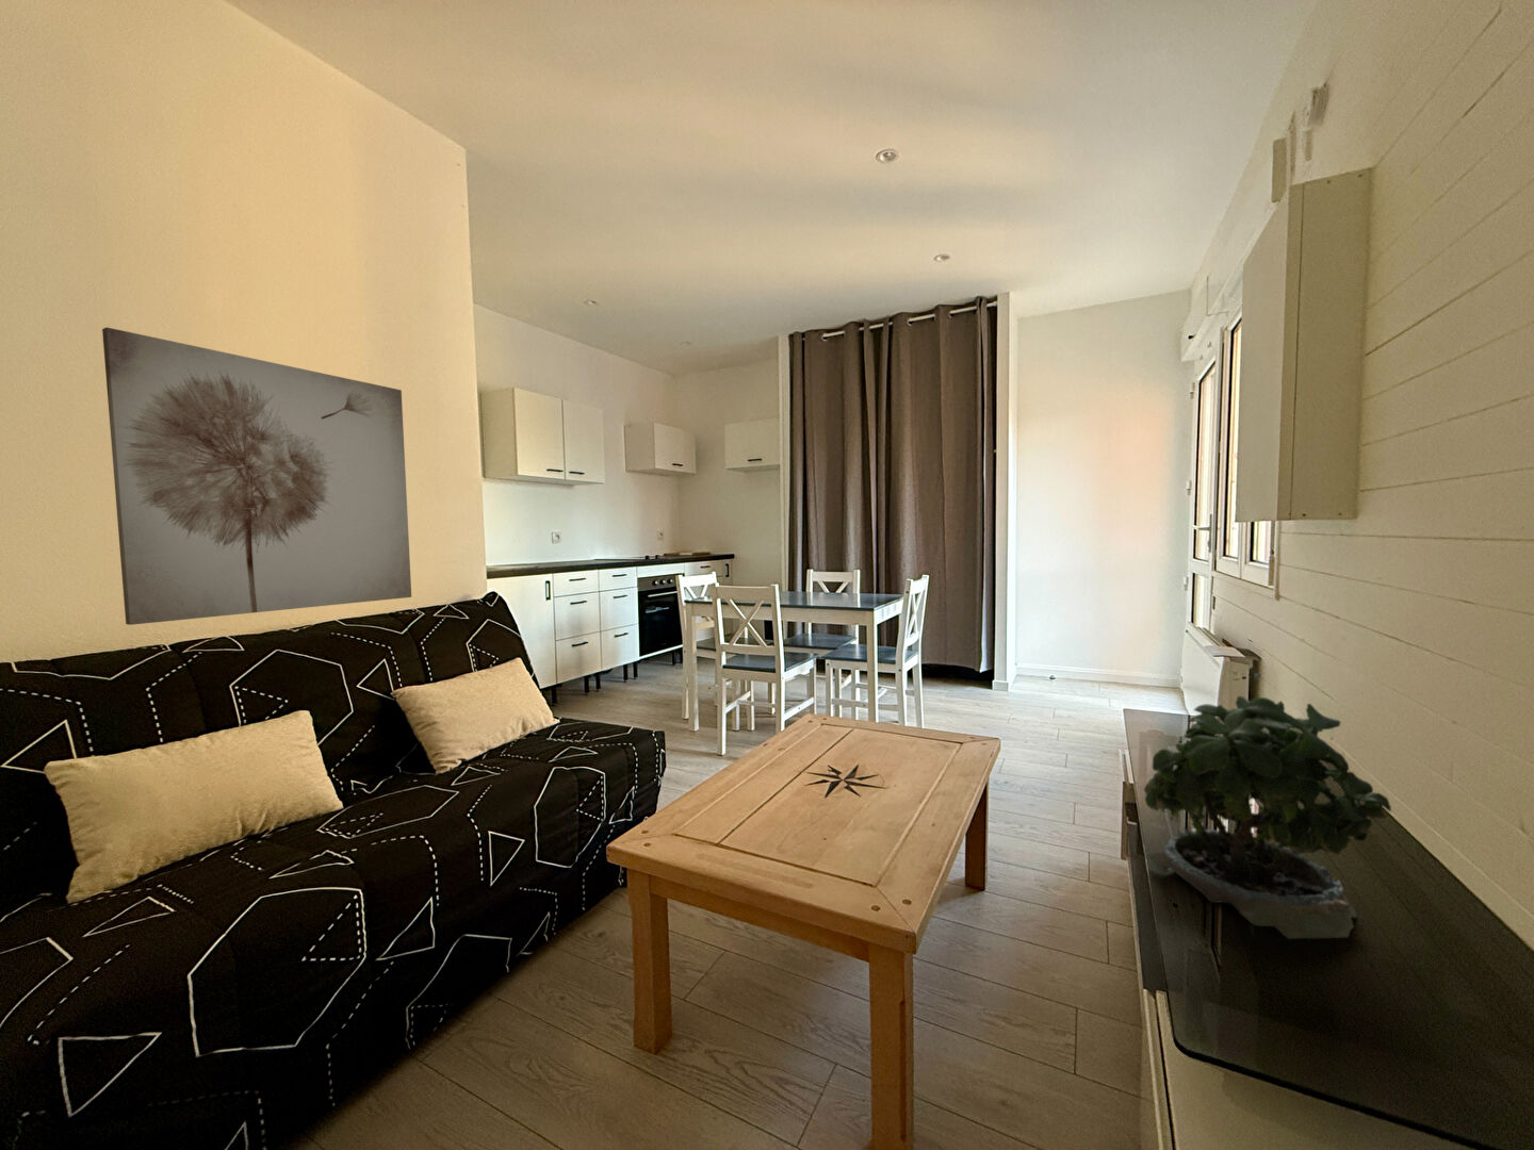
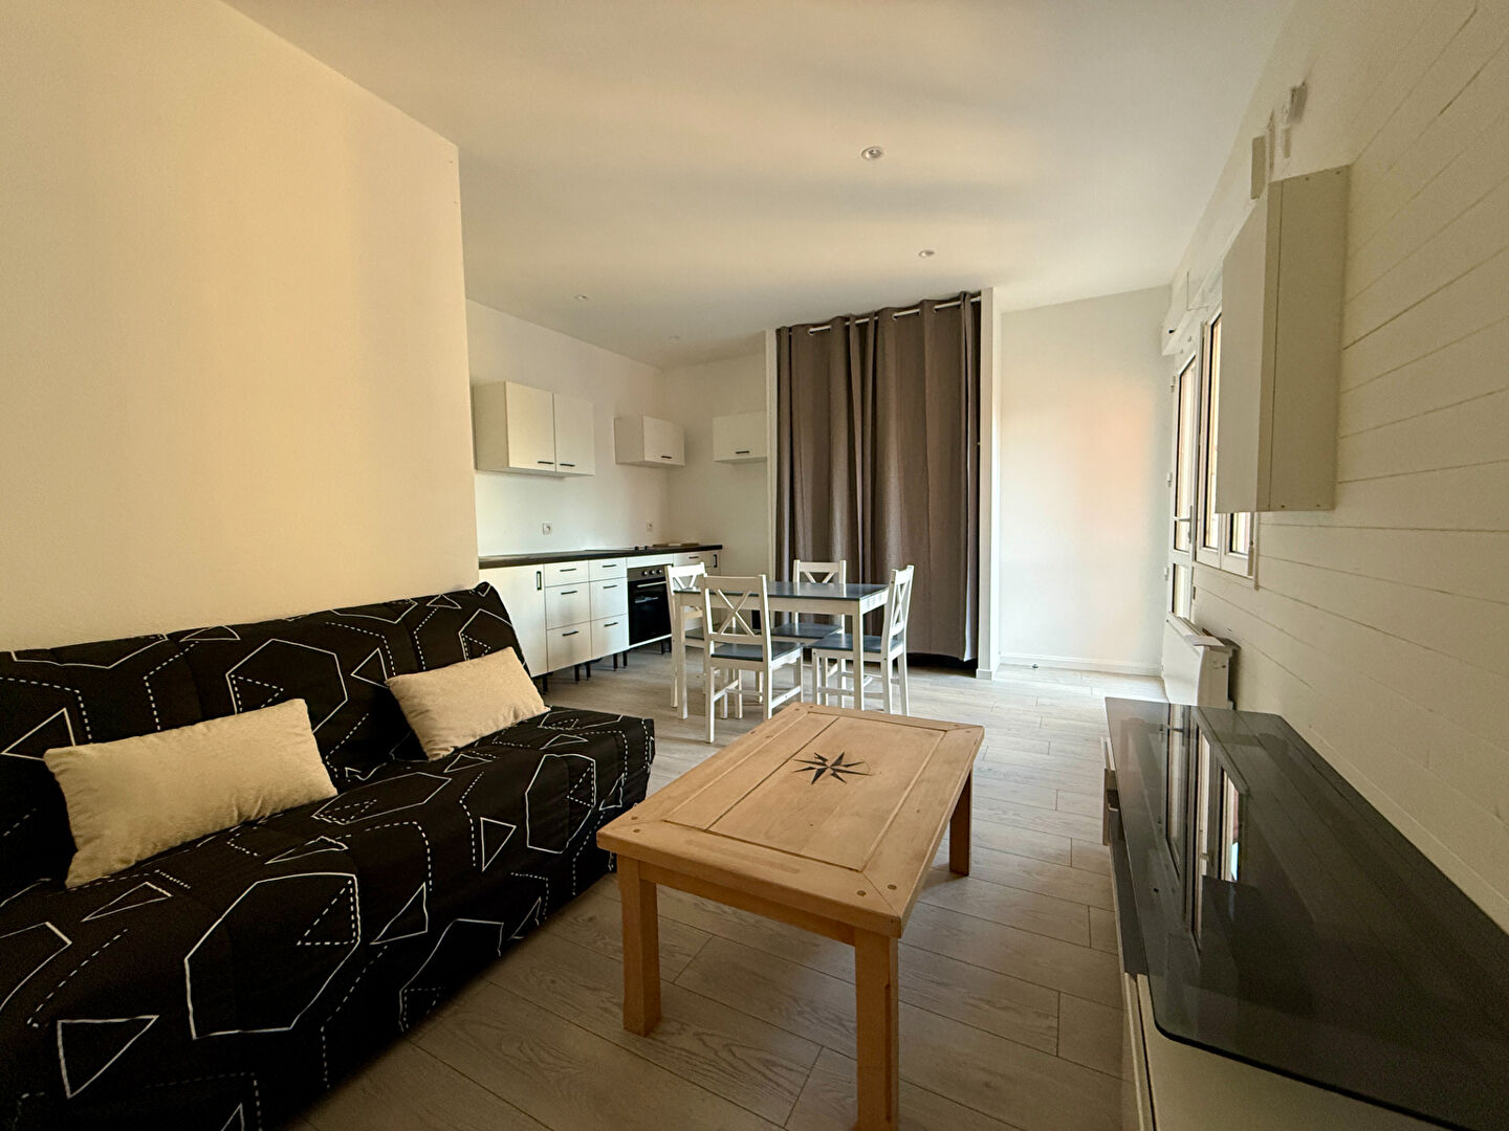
- wall art [101,326,412,626]
- potted plant [1143,672,1393,940]
